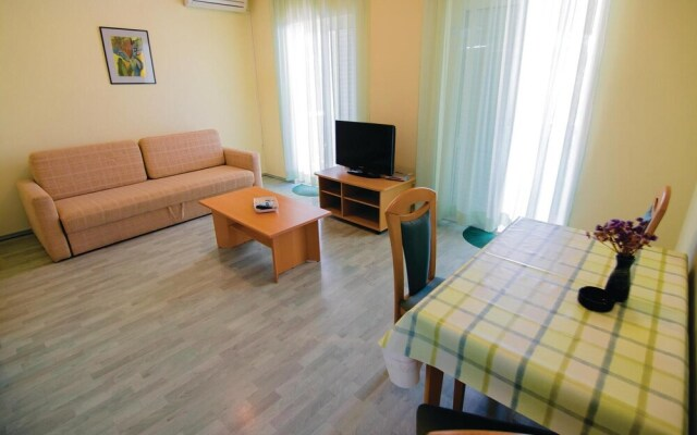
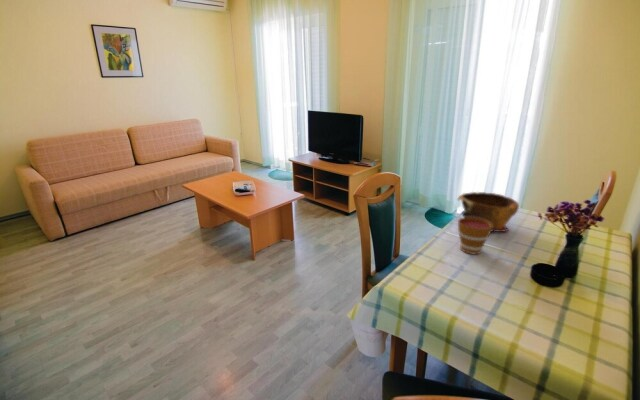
+ cup [457,217,492,255]
+ bowl [456,191,520,233]
